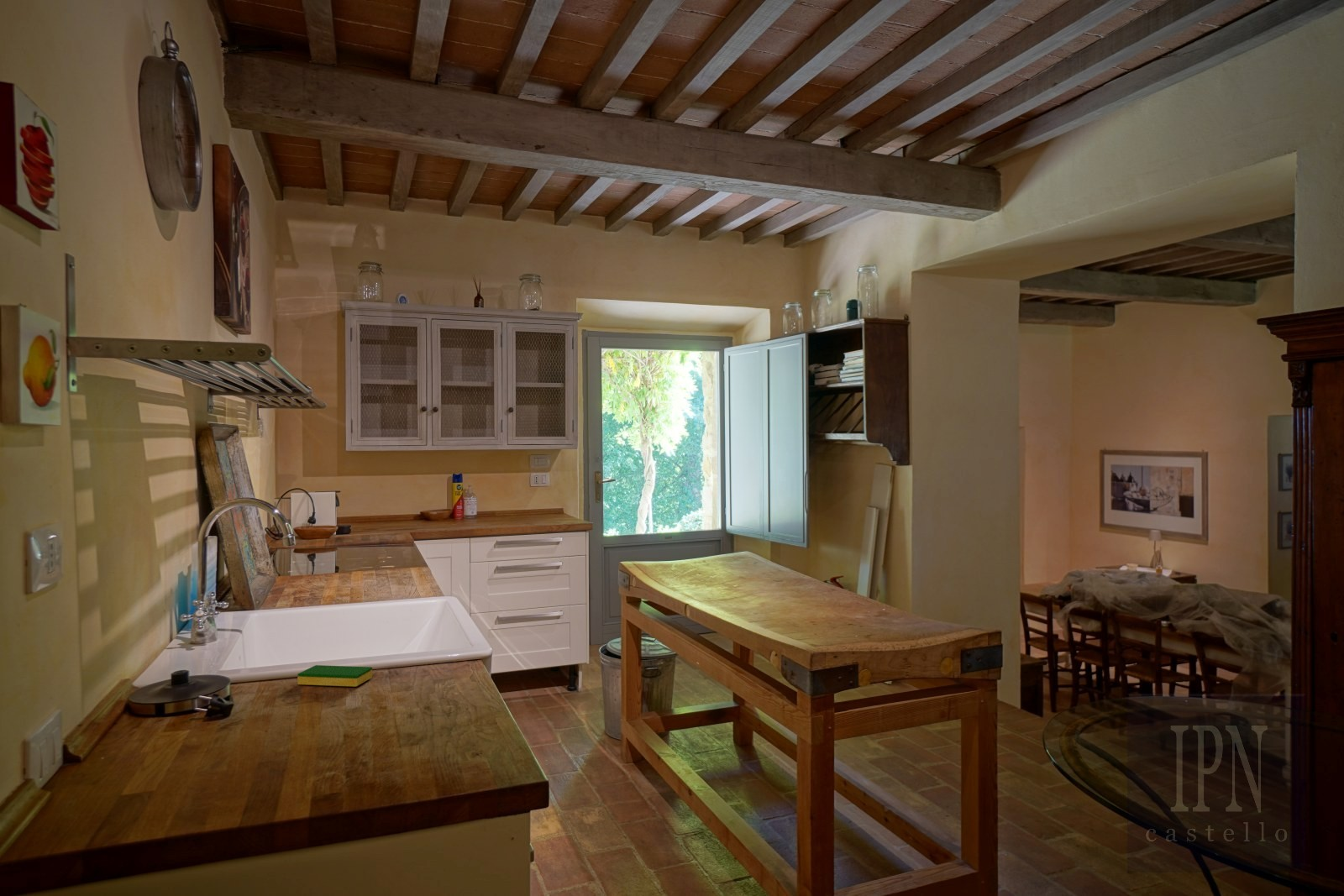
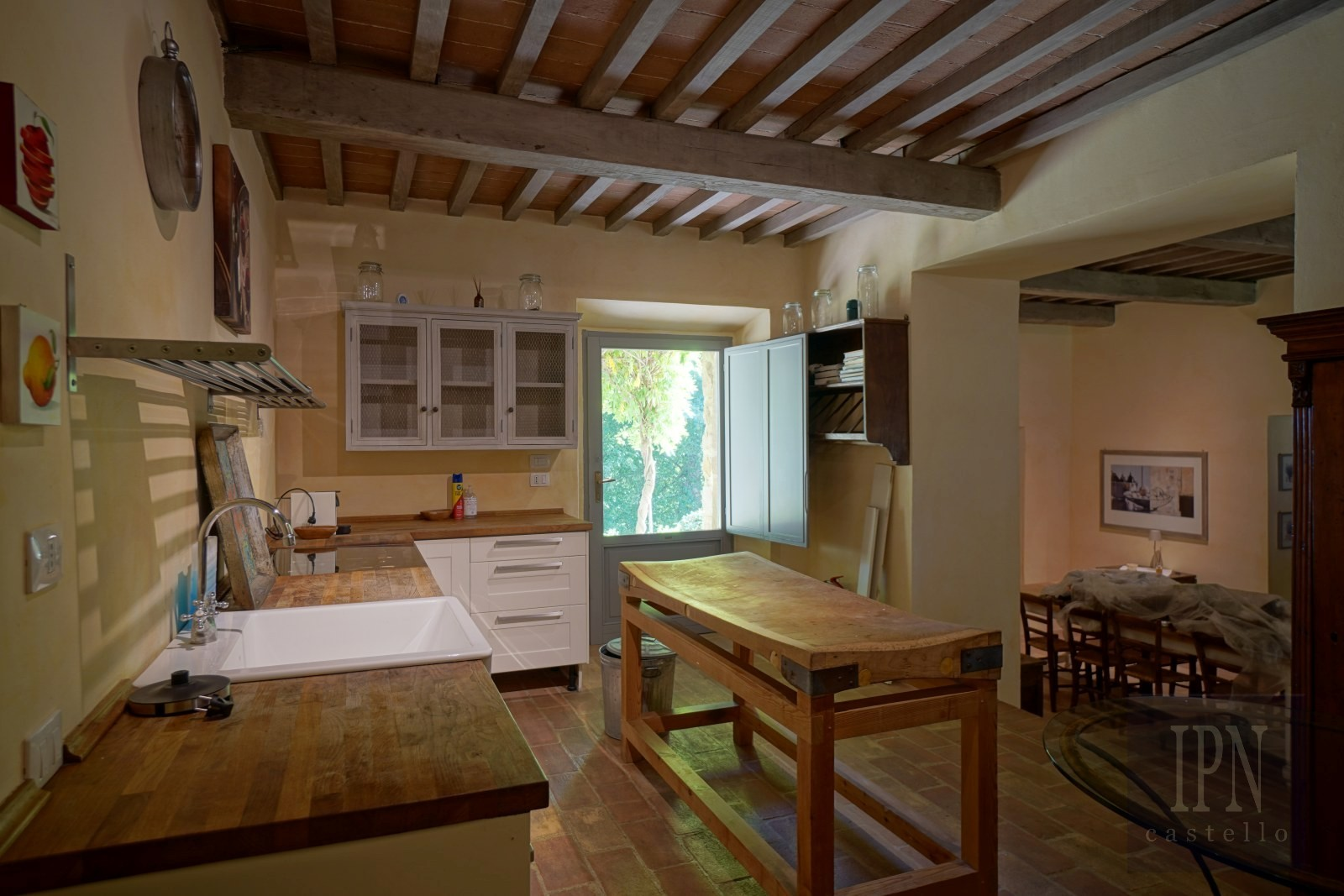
- dish sponge [297,664,373,688]
